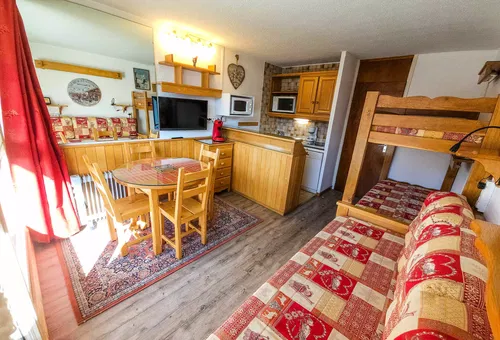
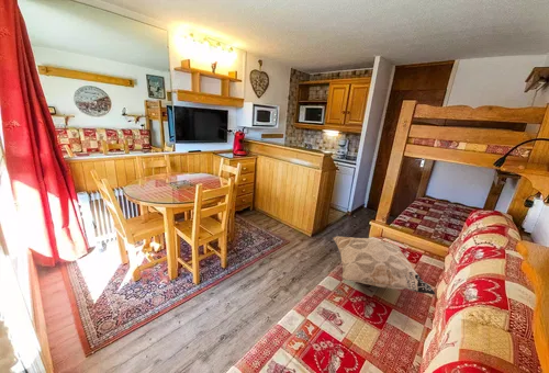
+ decorative pillow [332,235,436,296]
